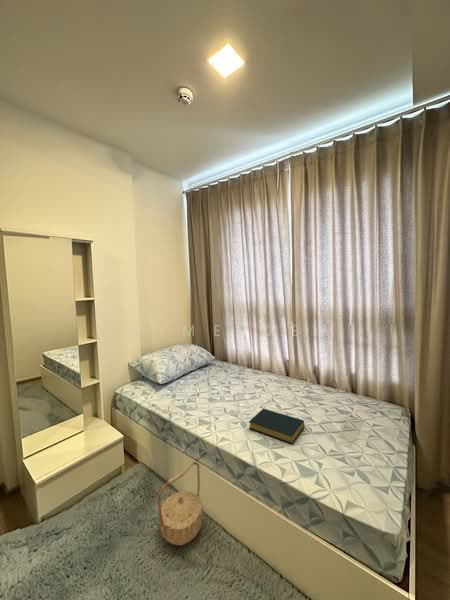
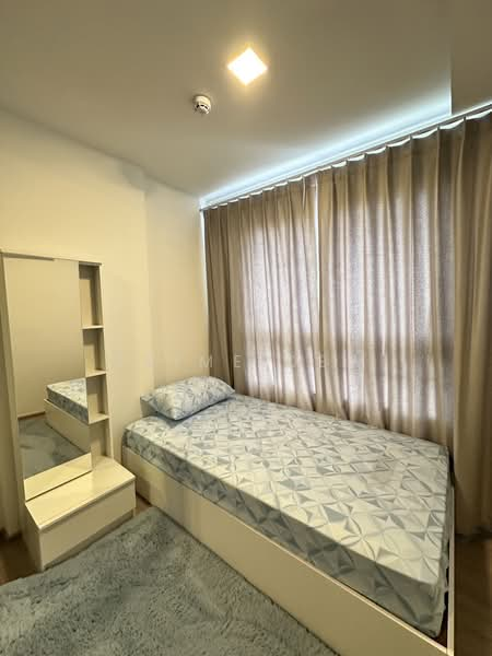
- basket [157,461,204,547]
- hardback book [248,408,305,445]
